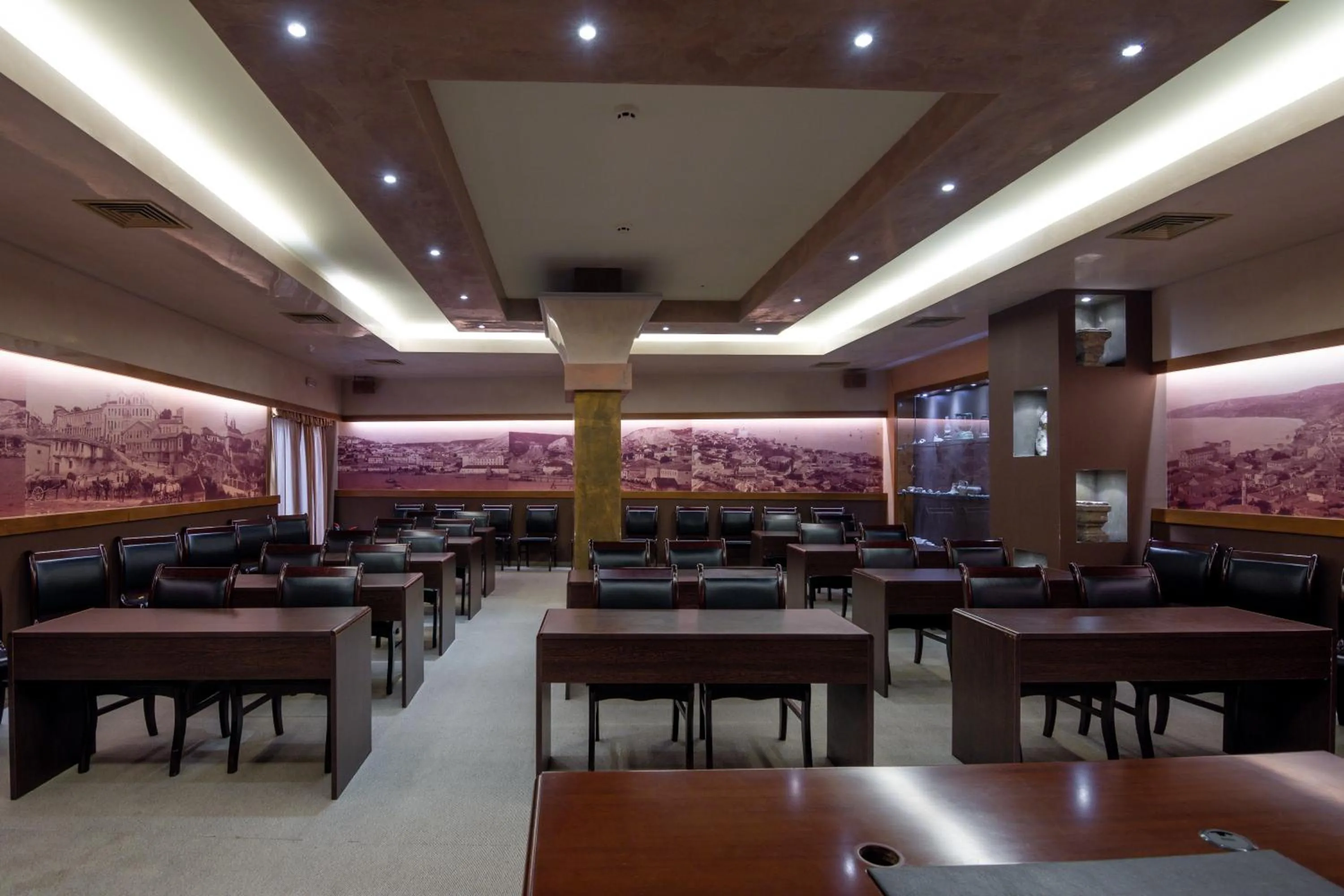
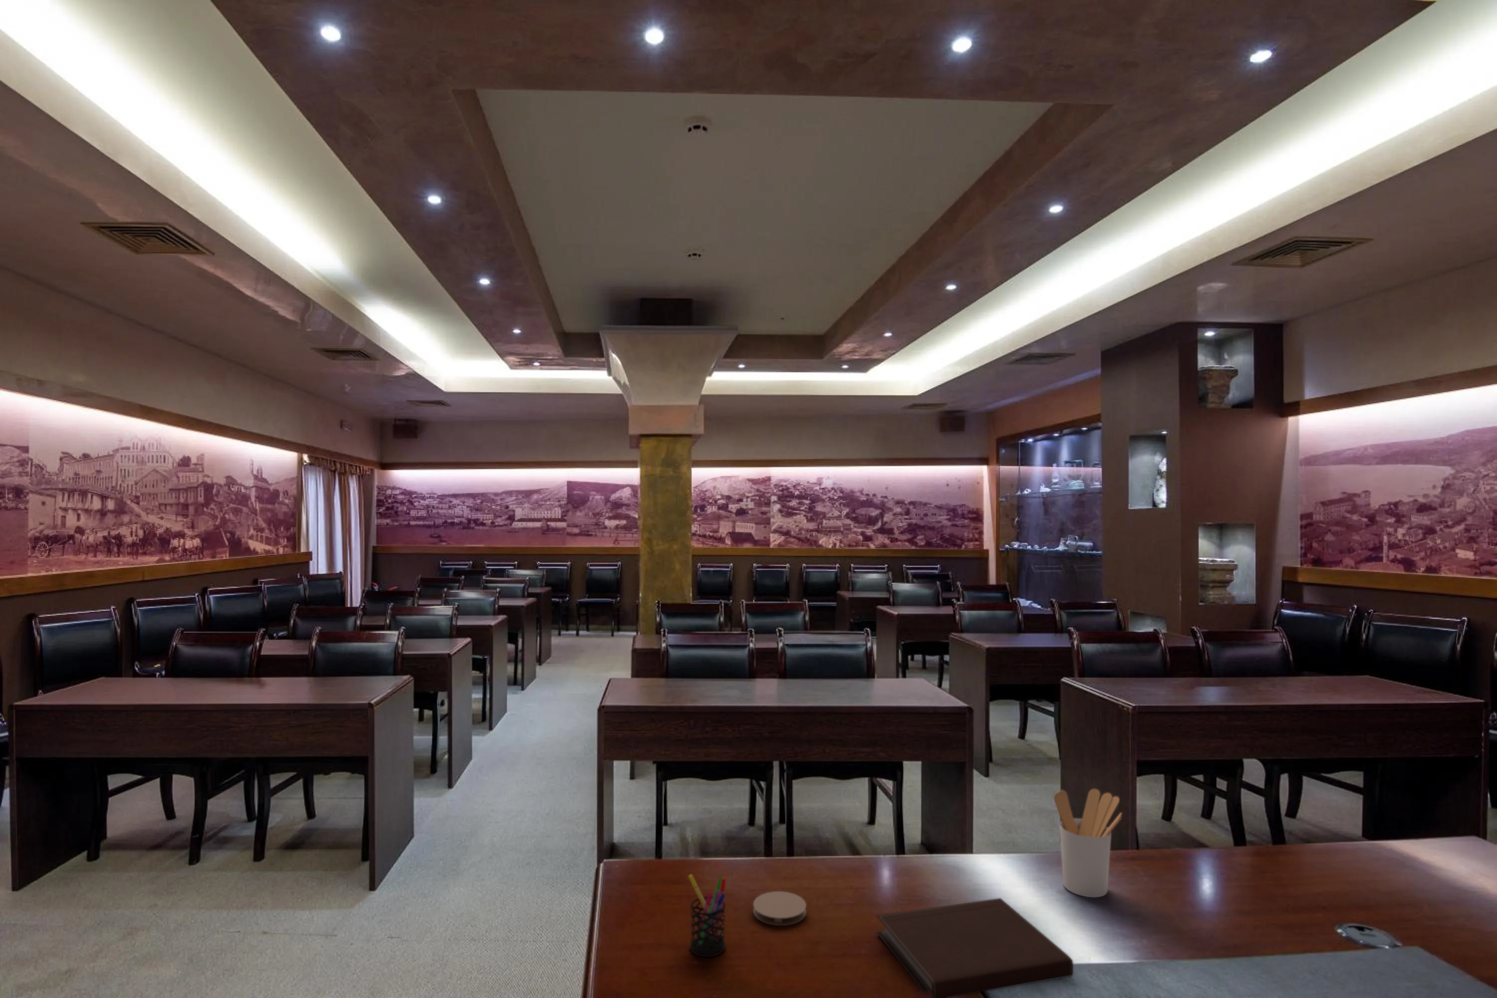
+ pen holder [687,873,726,958]
+ coaster [753,891,806,926]
+ utensil holder [1054,787,1123,898]
+ notebook [875,898,1074,998]
